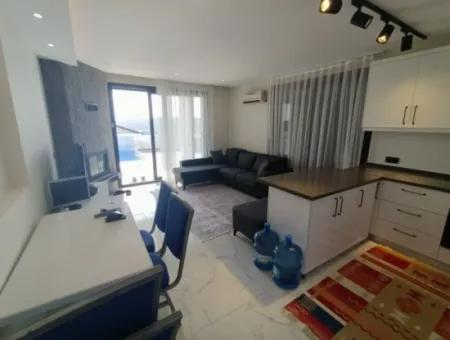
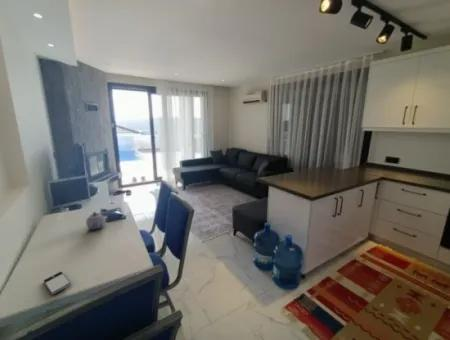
+ smartphone [43,271,72,295]
+ teapot [85,211,106,231]
